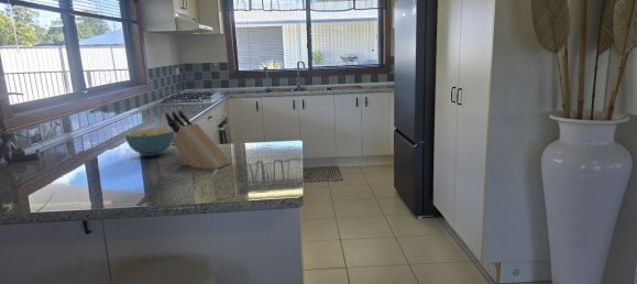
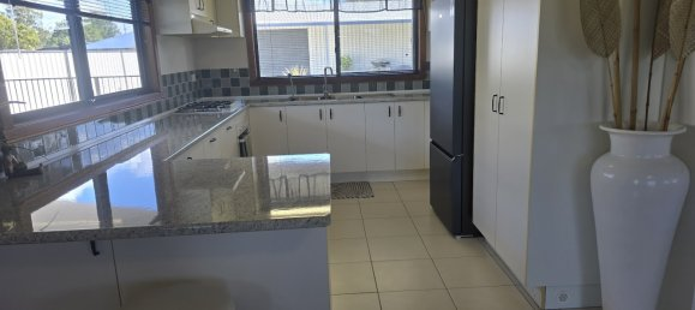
- cereal bowl [124,128,175,157]
- knife block [165,109,232,171]
